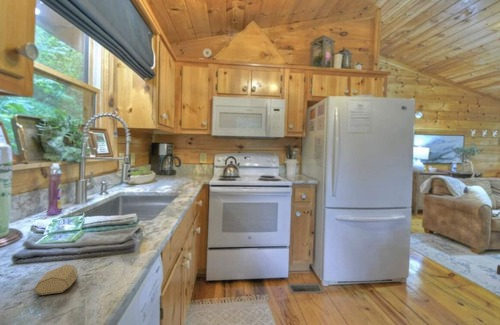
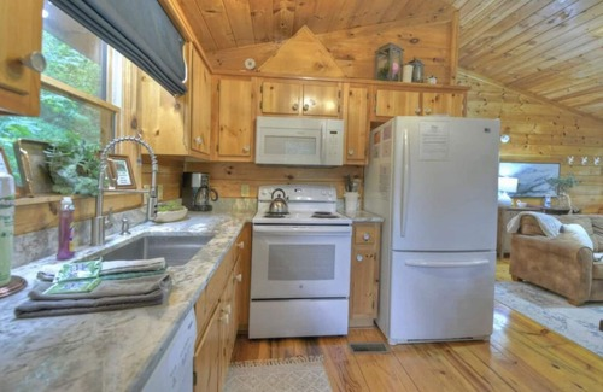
- soap bar [32,263,79,296]
